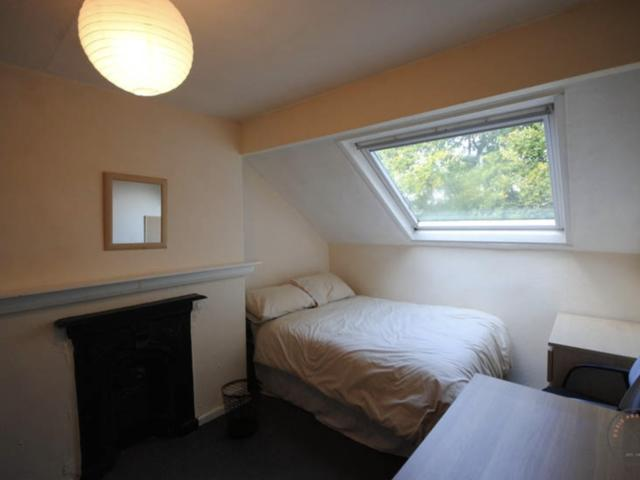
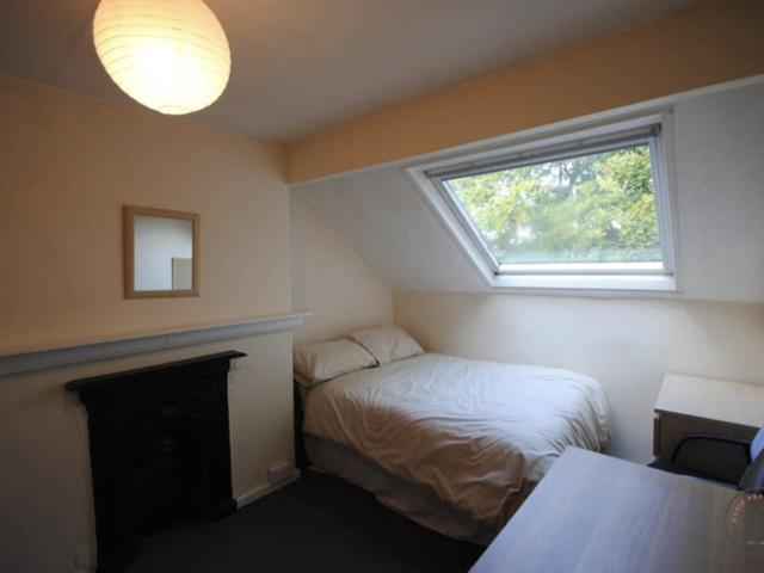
- wastebasket [220,377,264,438]
